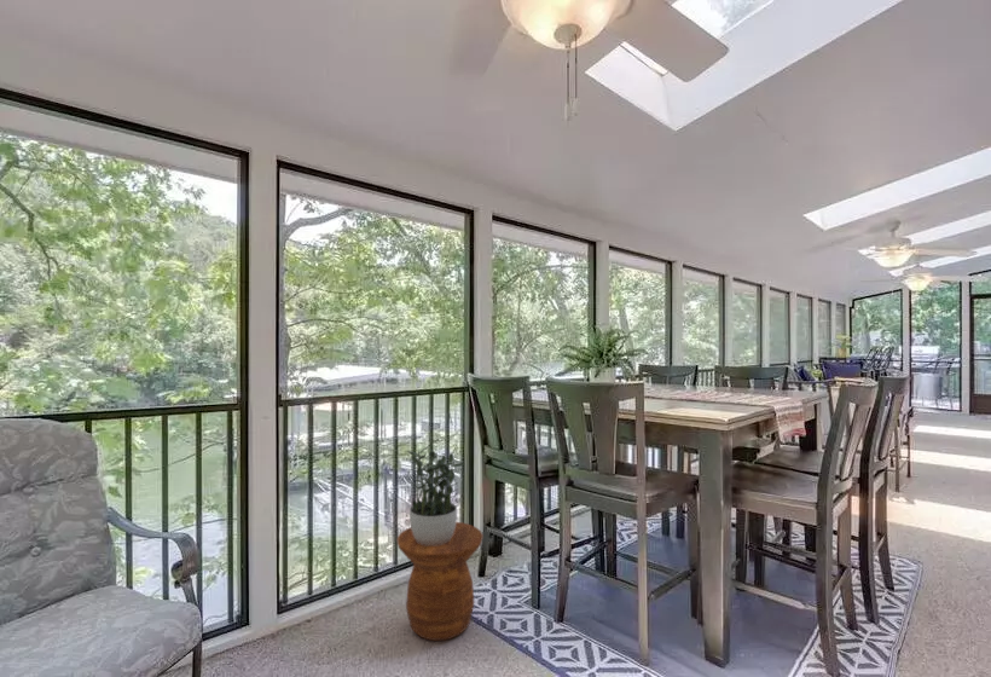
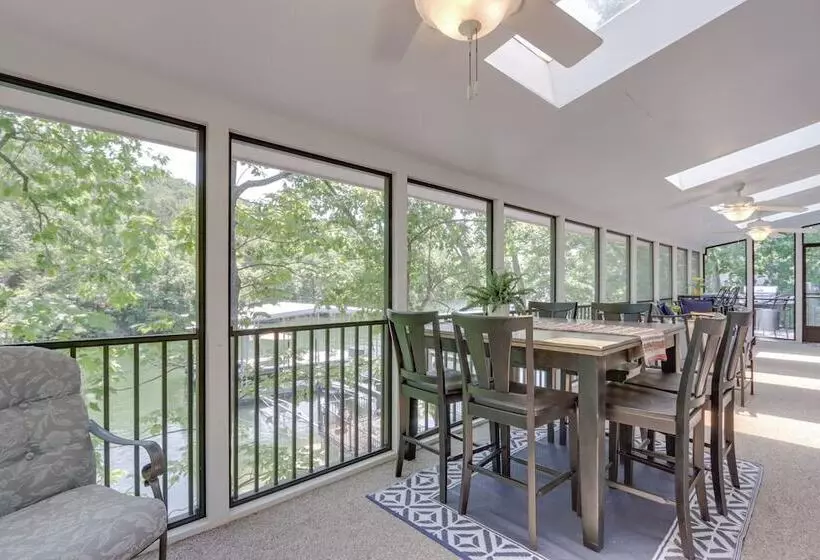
- potted plant [406,445,465,545]
- side table [396,521,485,642]
